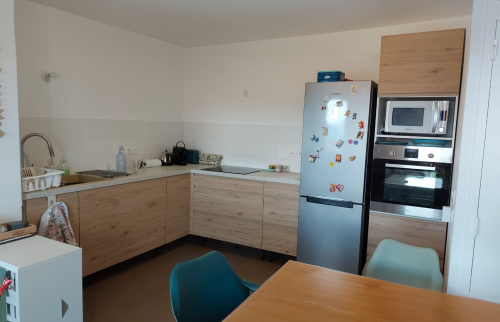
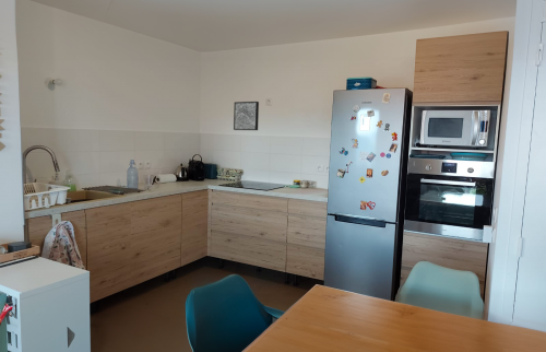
+ wall art [233,101,260,131]
